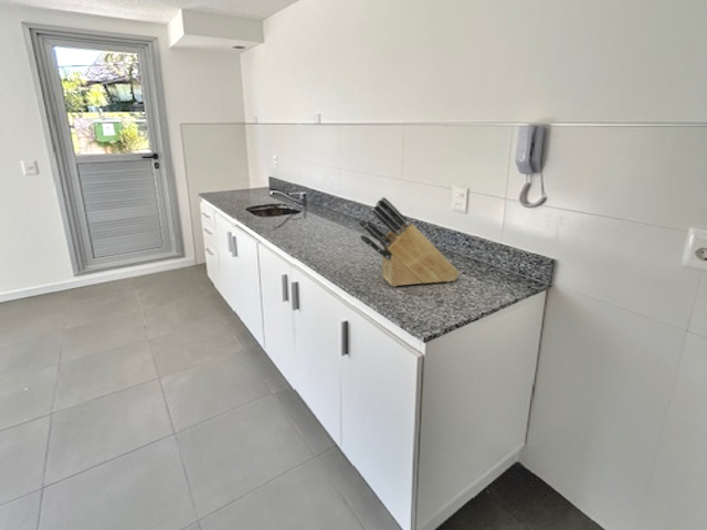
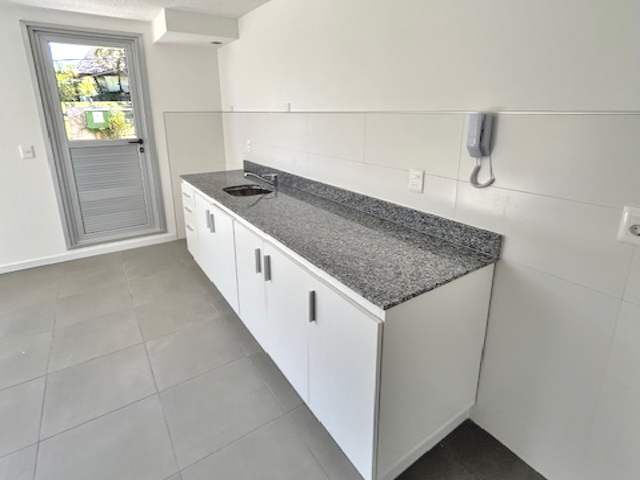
- knife block [358,195,461,287]
